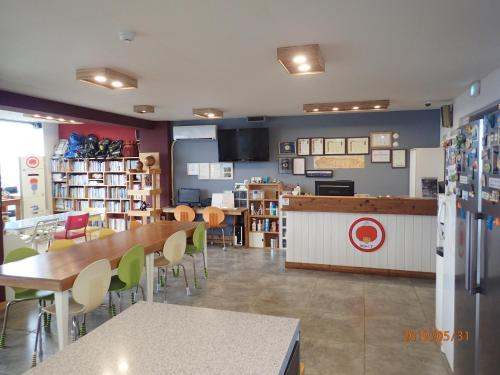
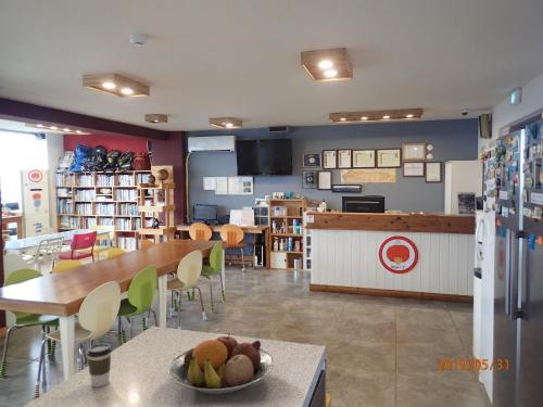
+ fruit bowl [167,332,275,395]
+ coffee cup [86,343,113,387]
